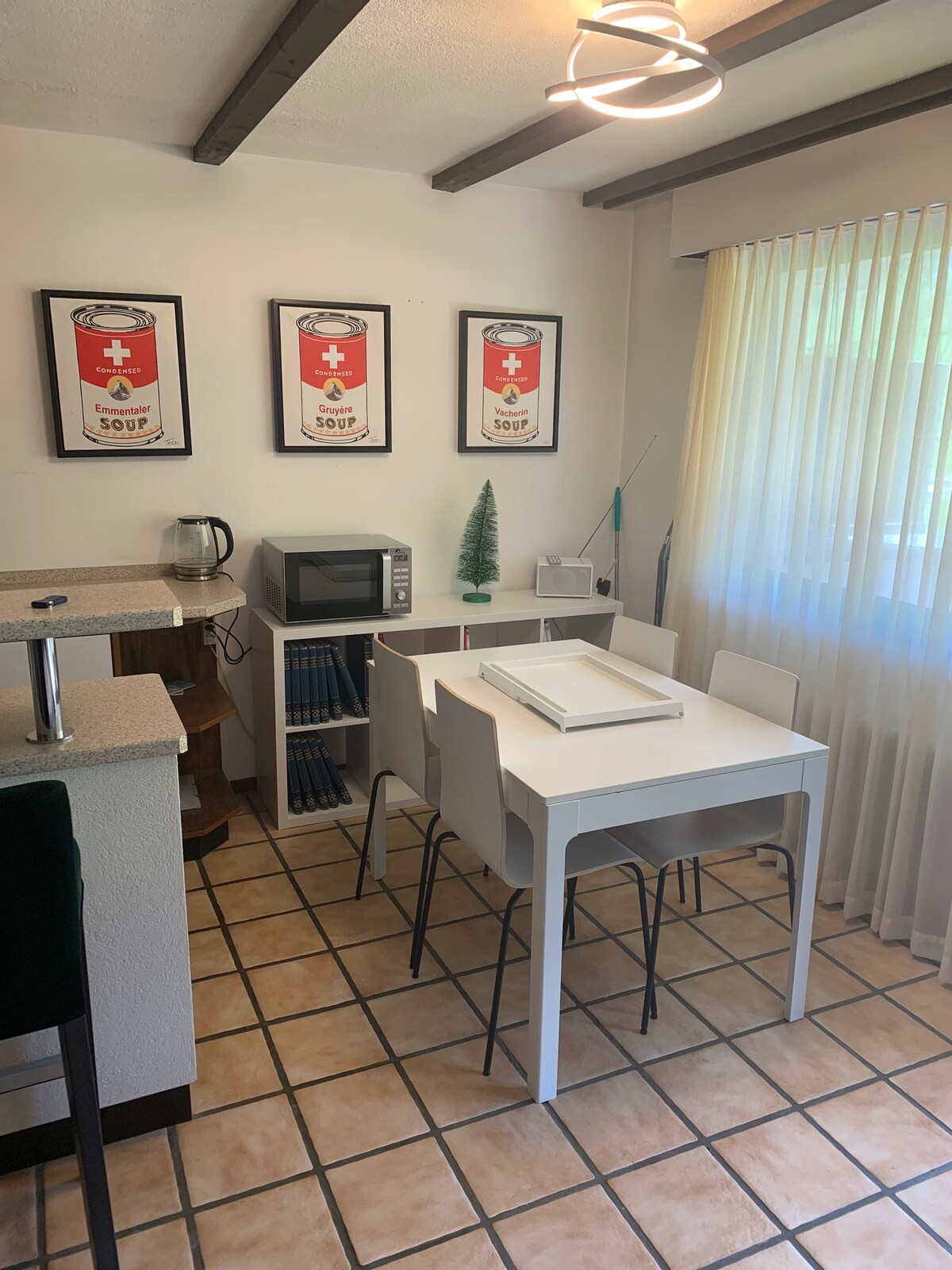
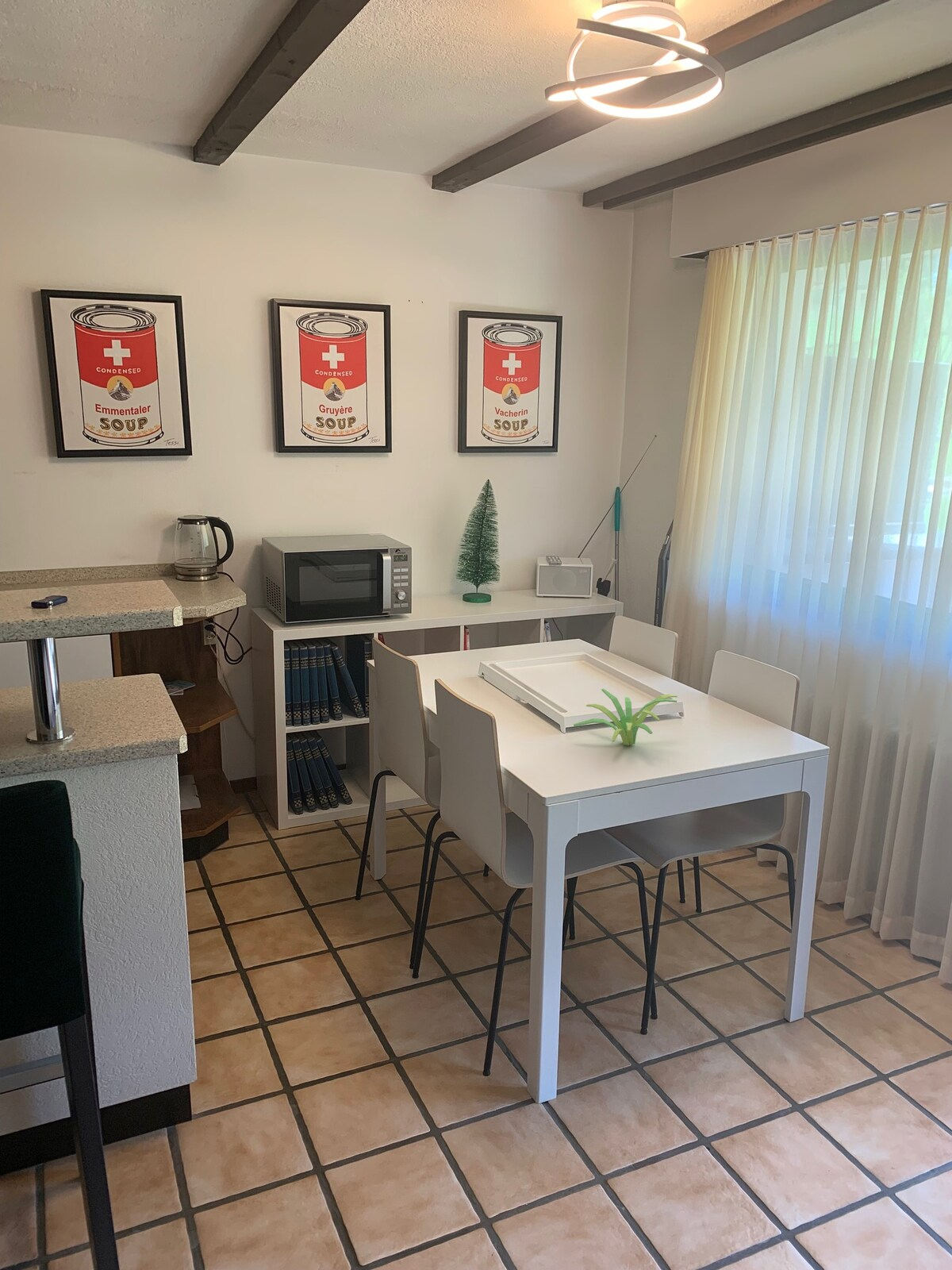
+ plant [573,688,678,746]
